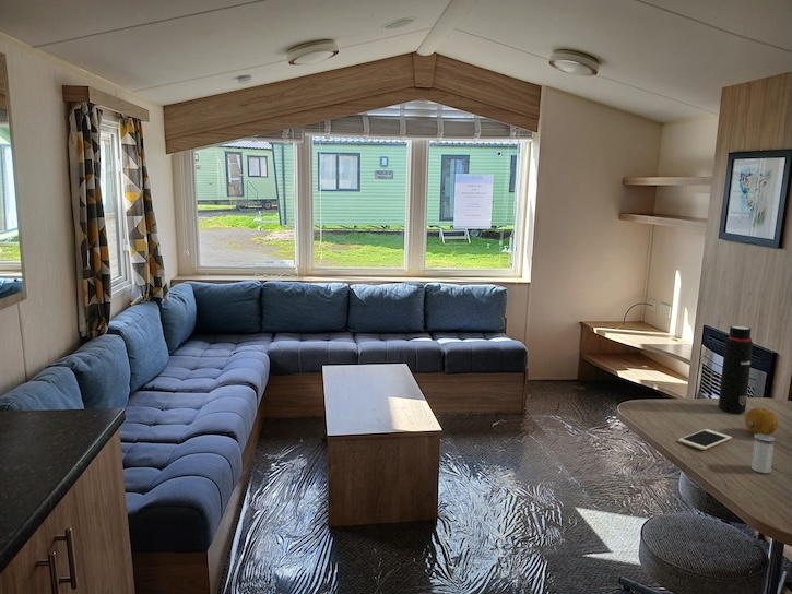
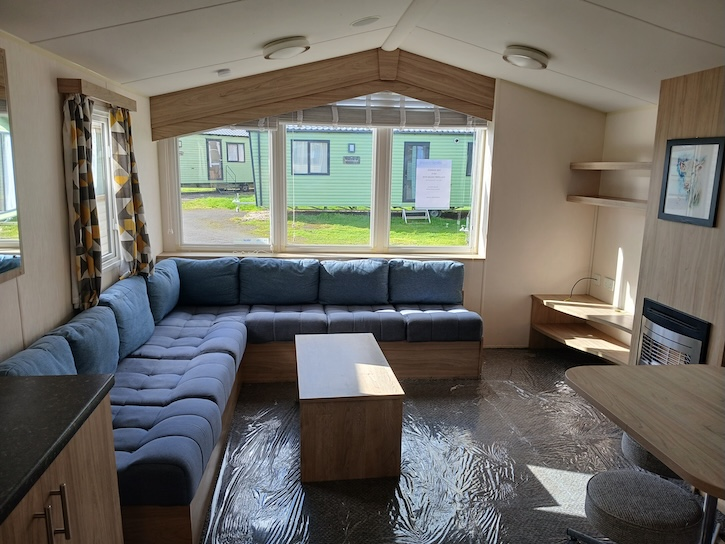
- water bottle [718,325,754,414]
- salt shaker [750,433,777,474]
- fruit [744,407,779,436]
- cell phone [677,428,733,451]
